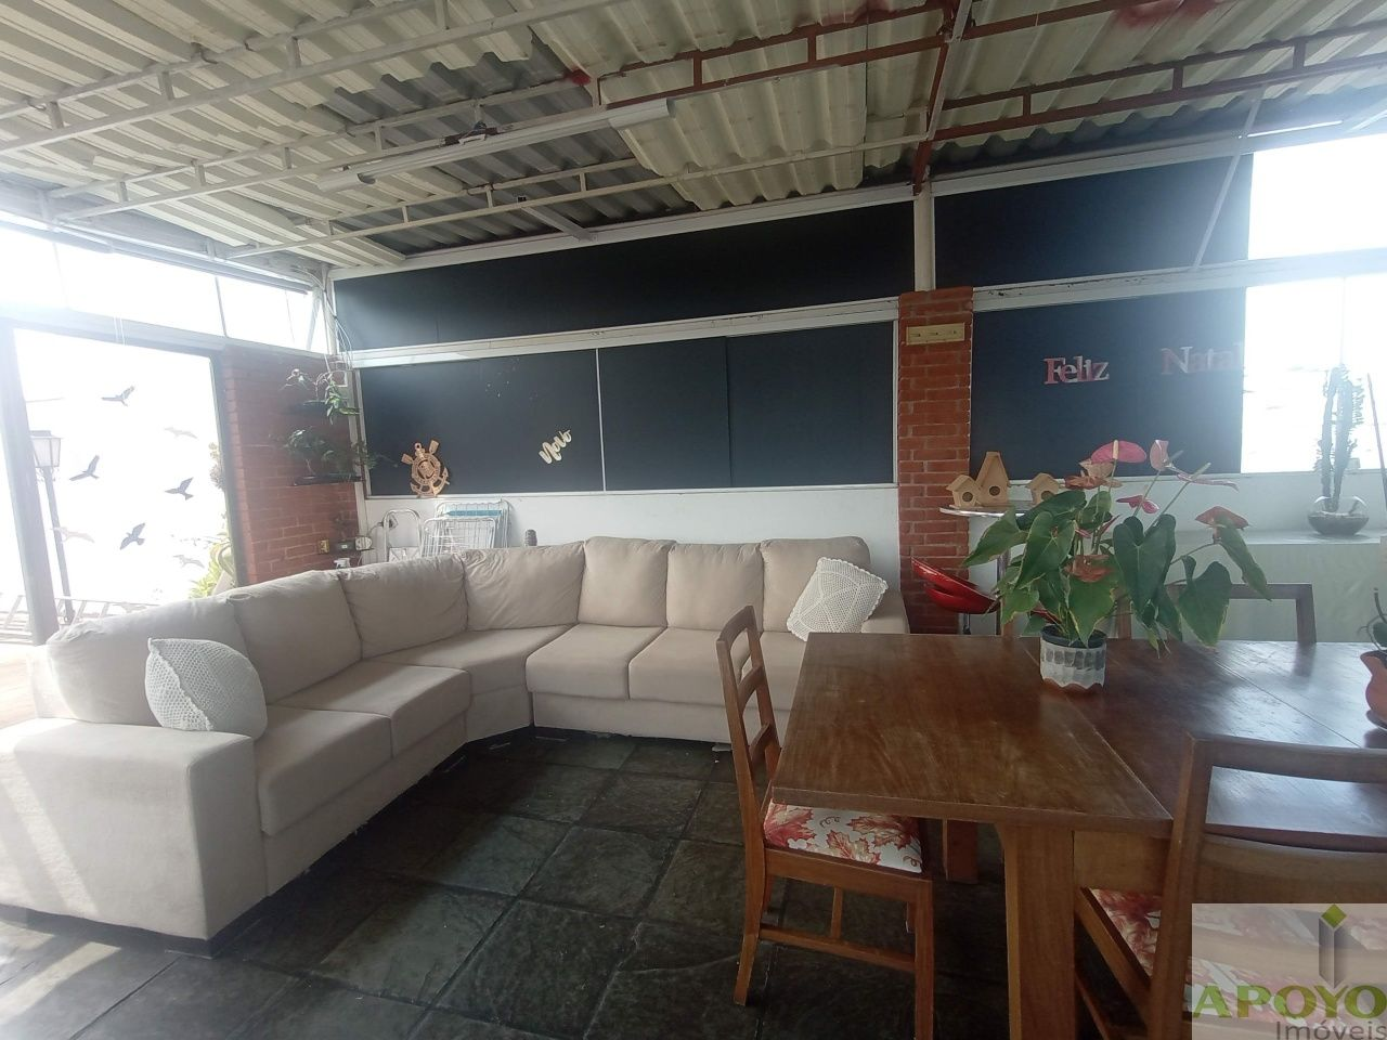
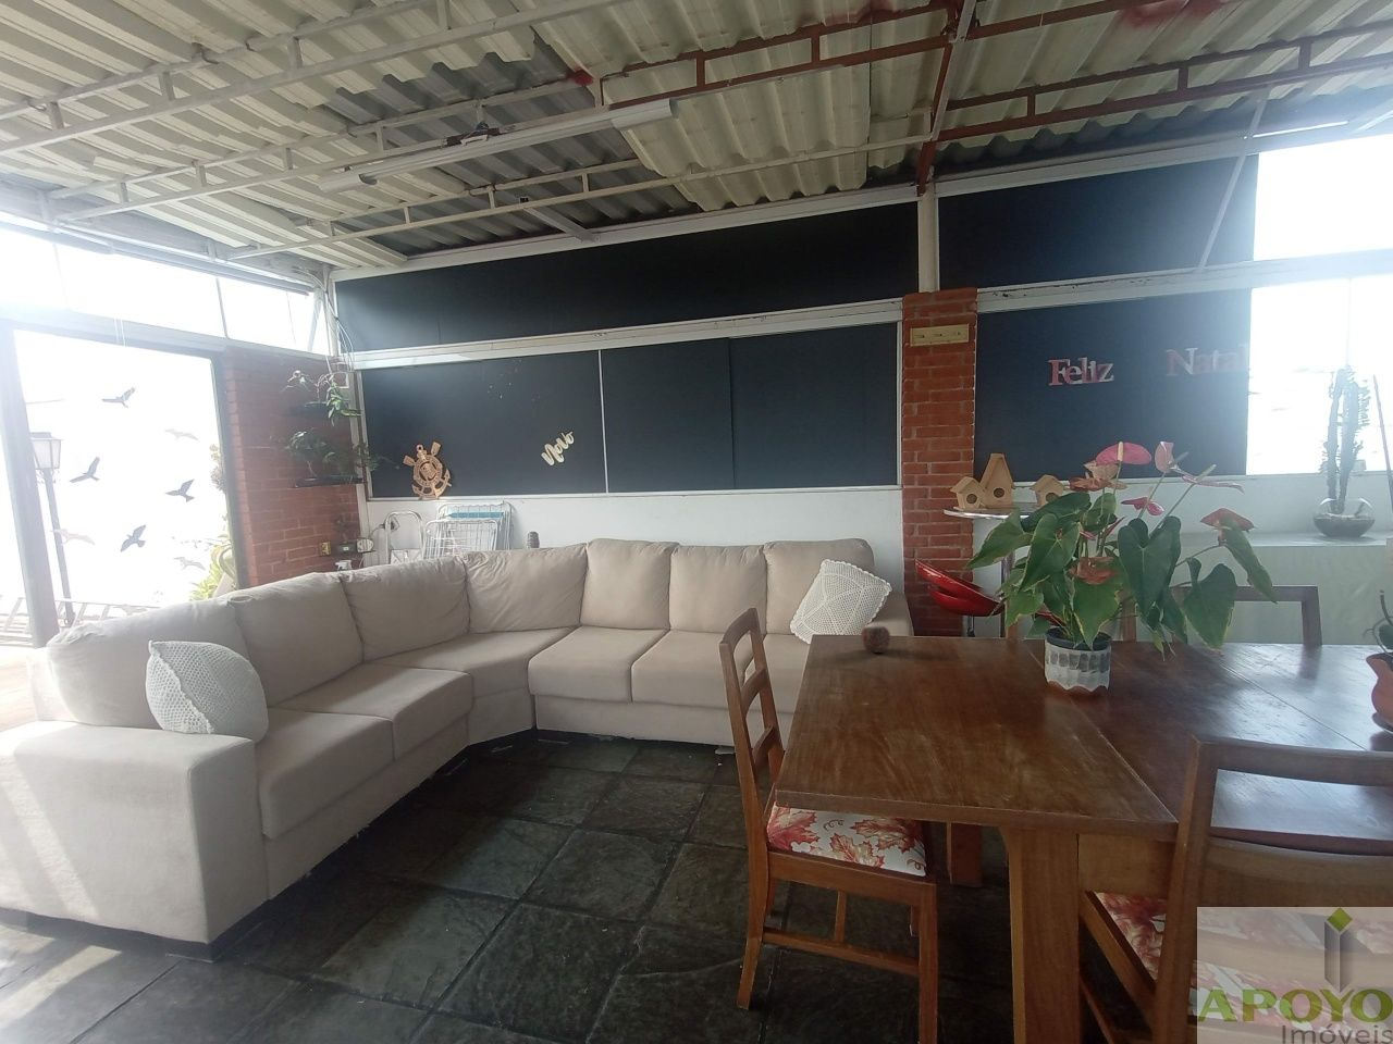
+ apple [860,625,892,654]
